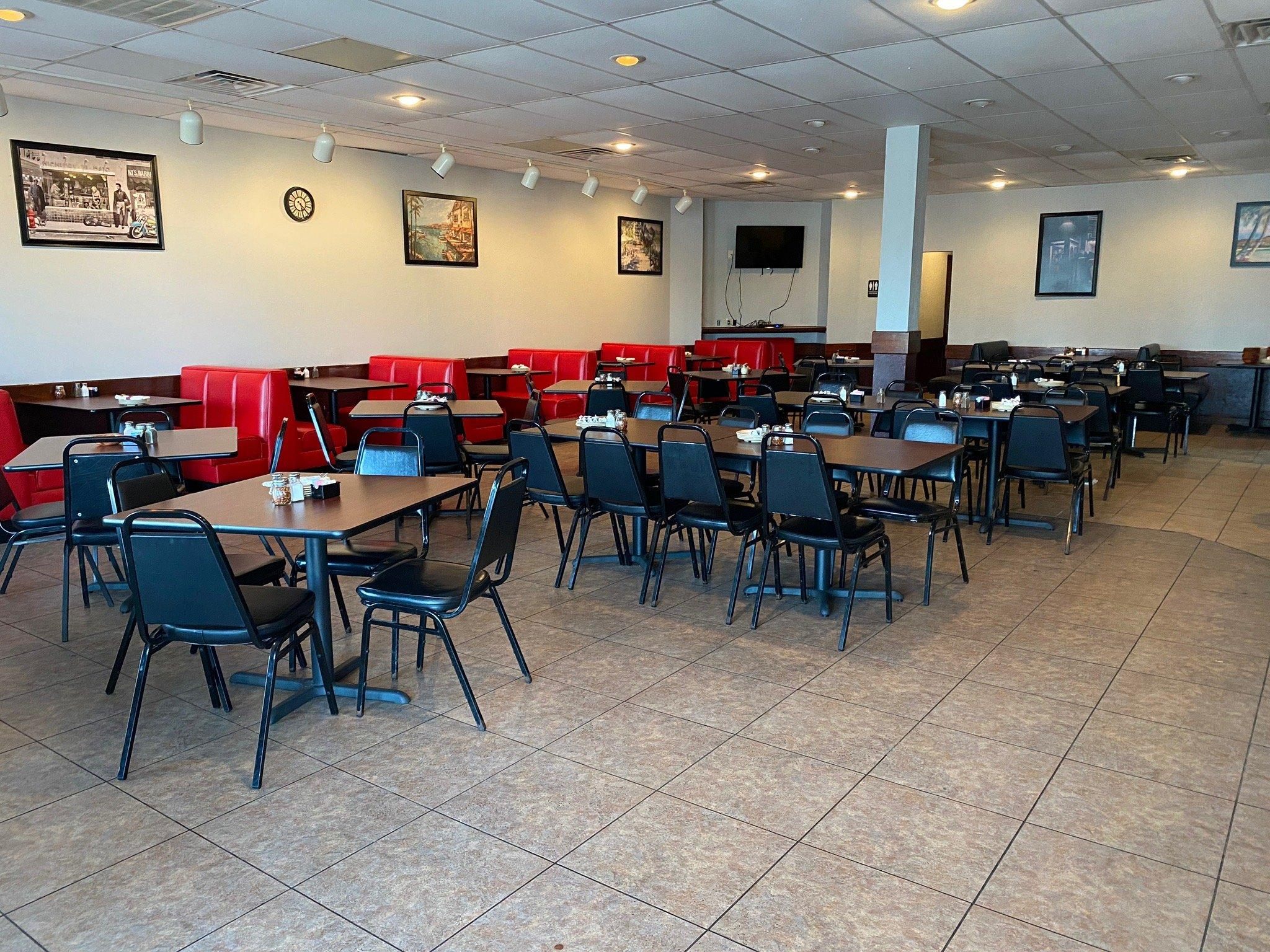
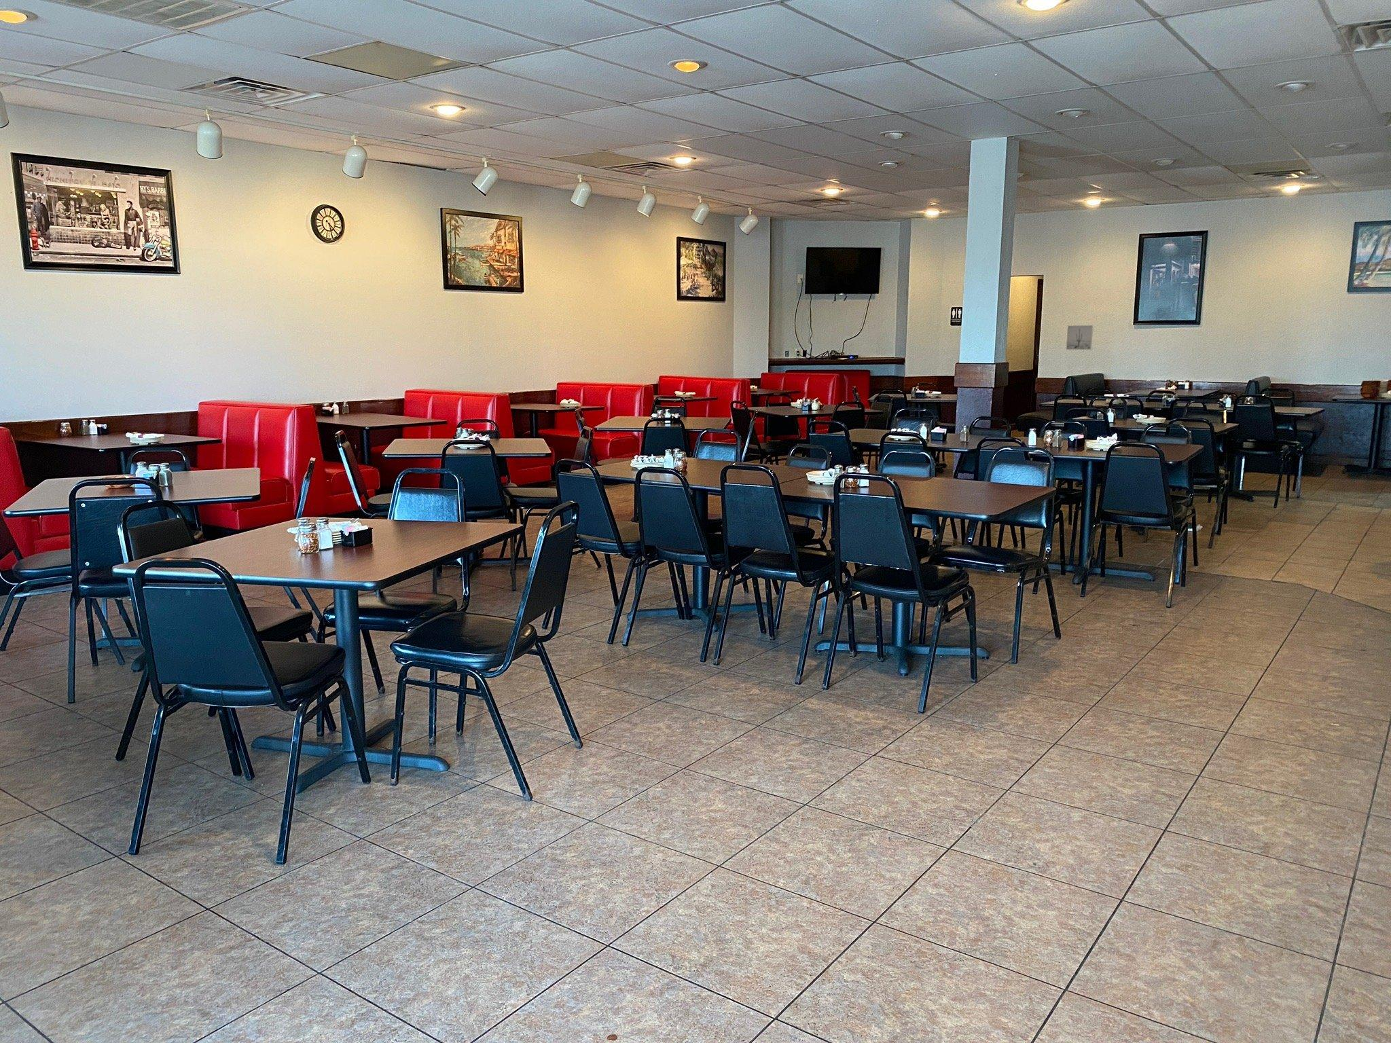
+ wall art [1066,324,1093,351]
